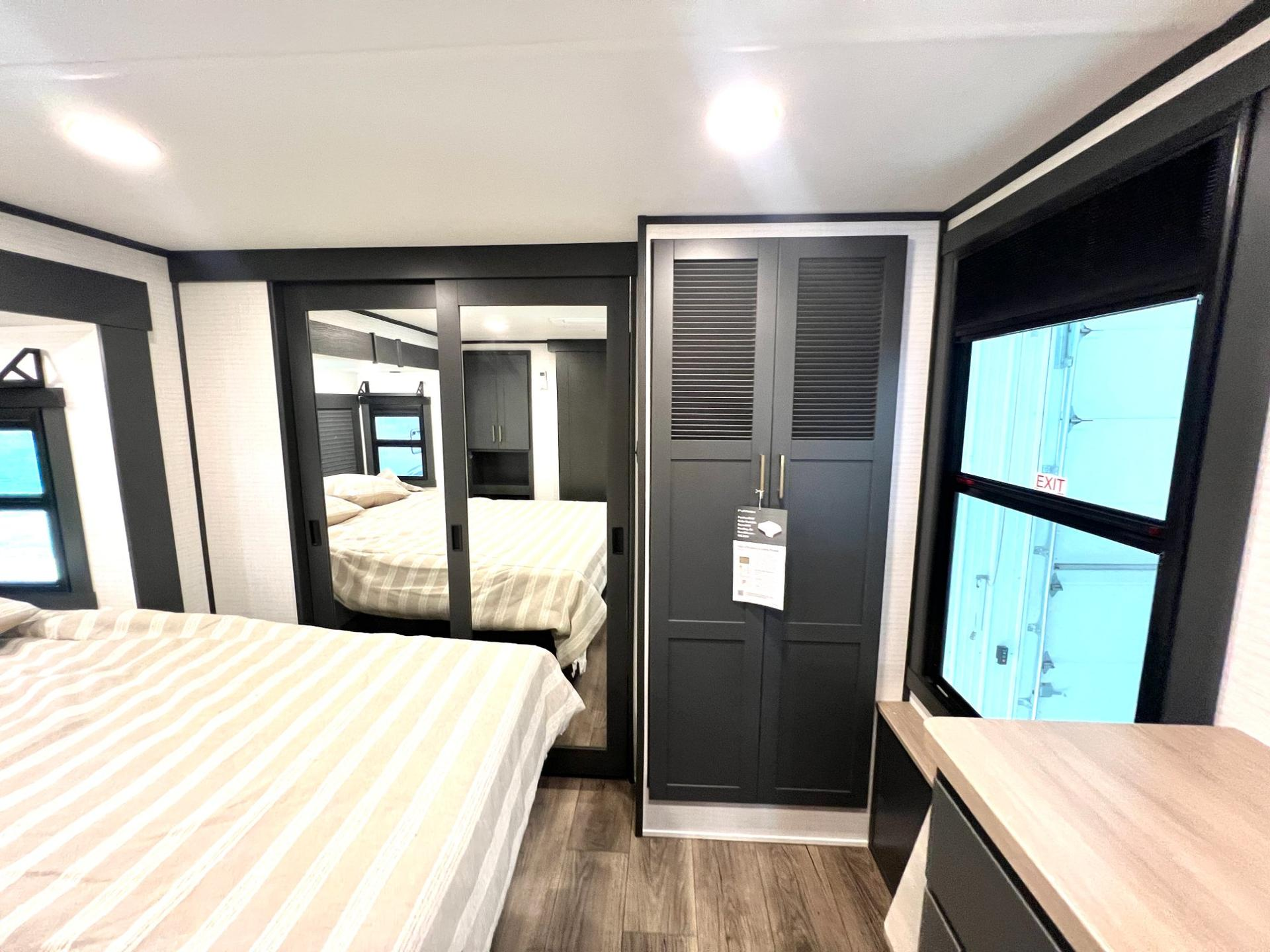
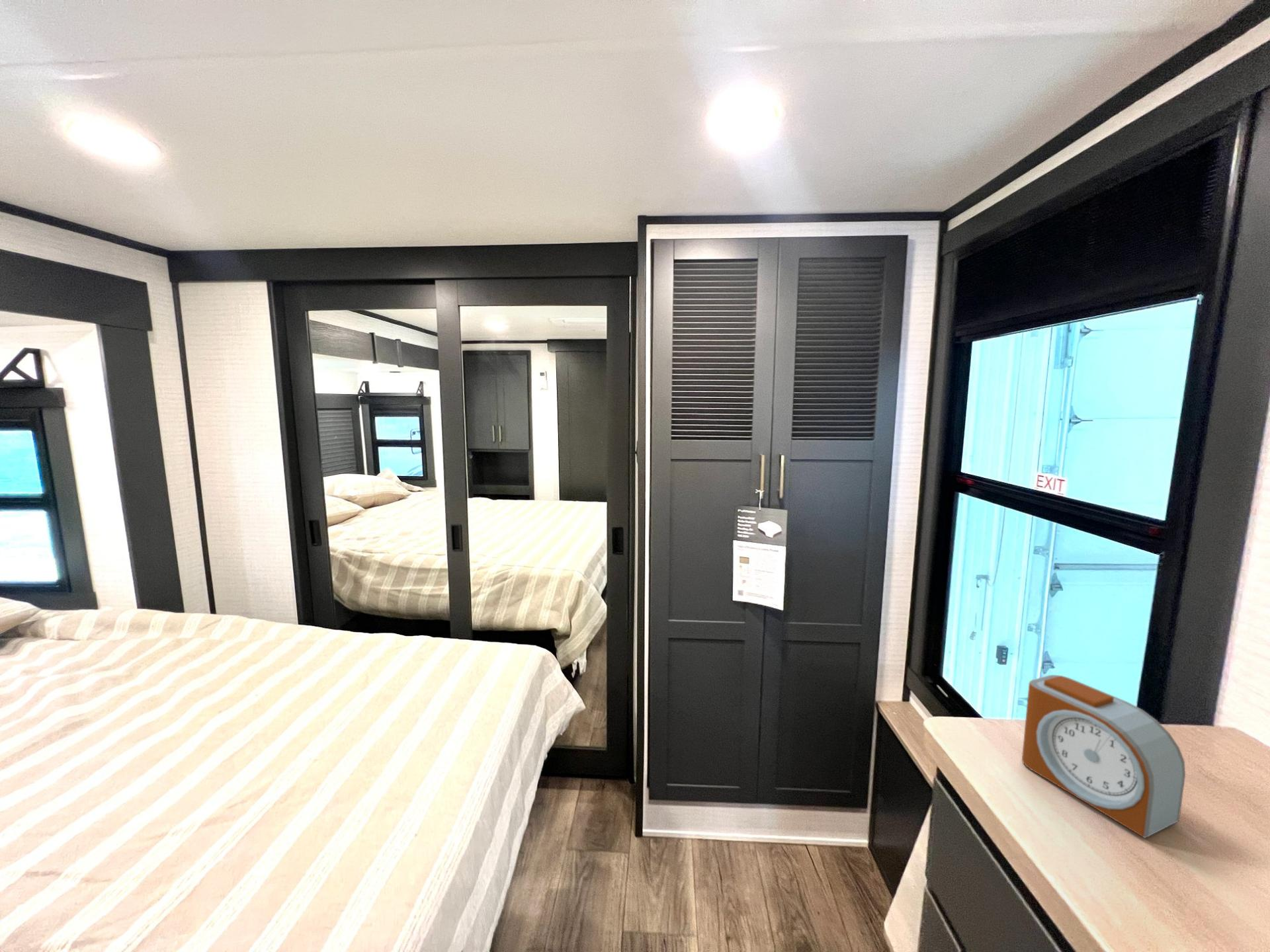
+ alarm clock [1021,674,1186,839]
